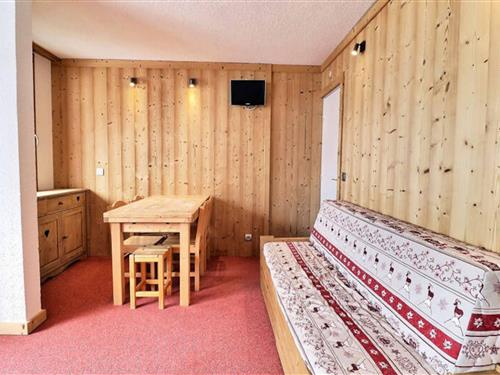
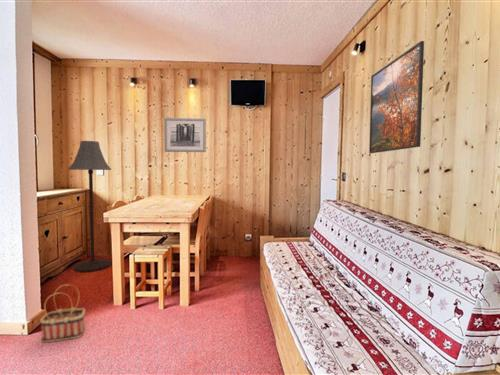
+ basket [39,283,86,343]
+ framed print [368,40,425,154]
+ floor lamp [67,140,113,273]
+ wall art [163,117,207,153]
